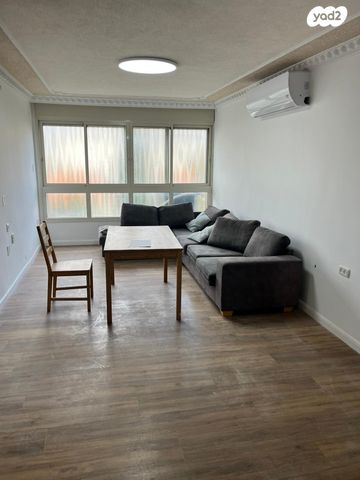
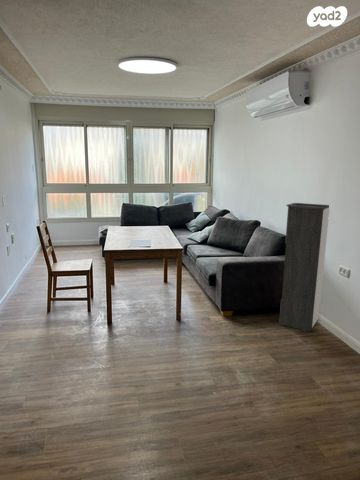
+ storage cabinet [278,202,330,333]
